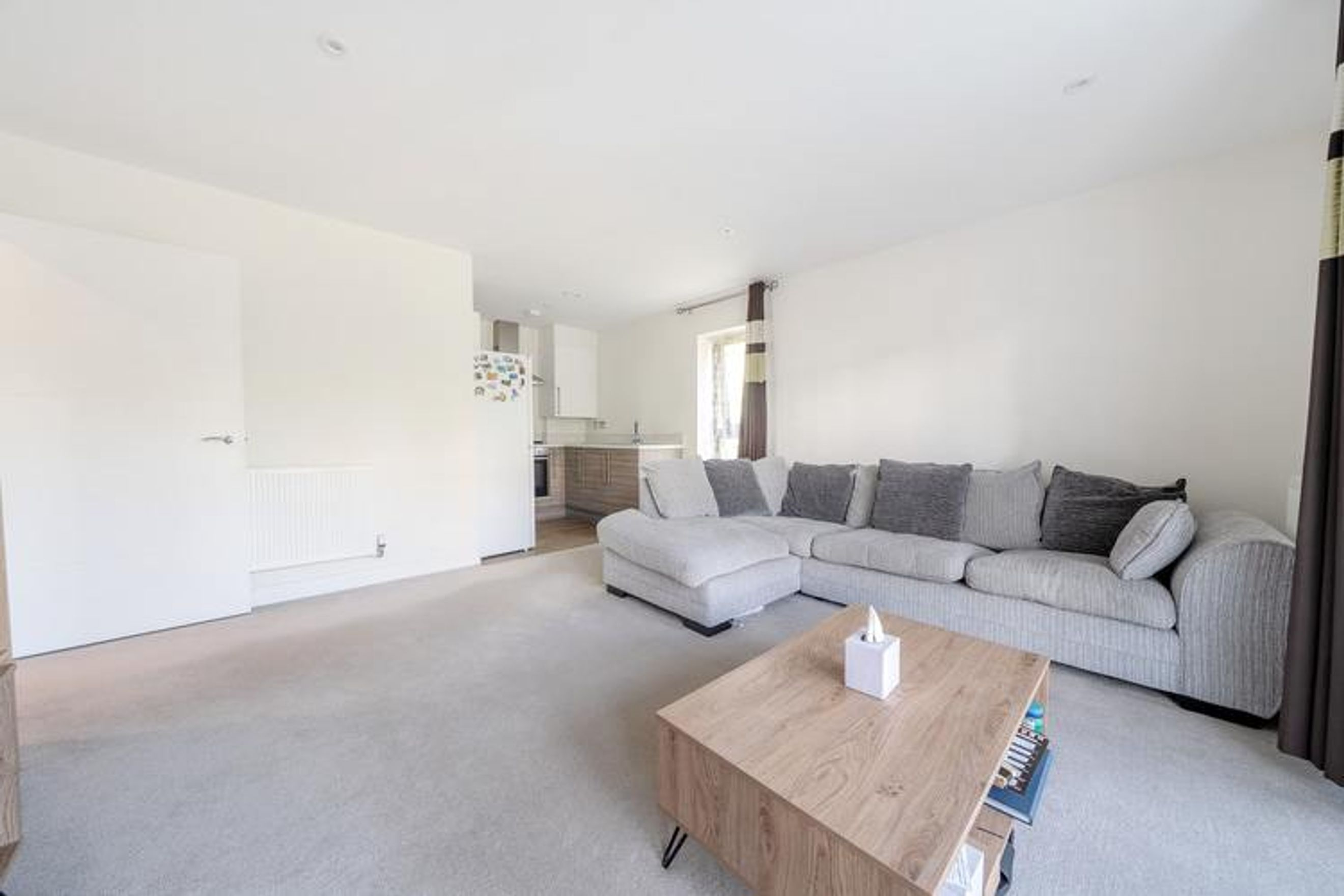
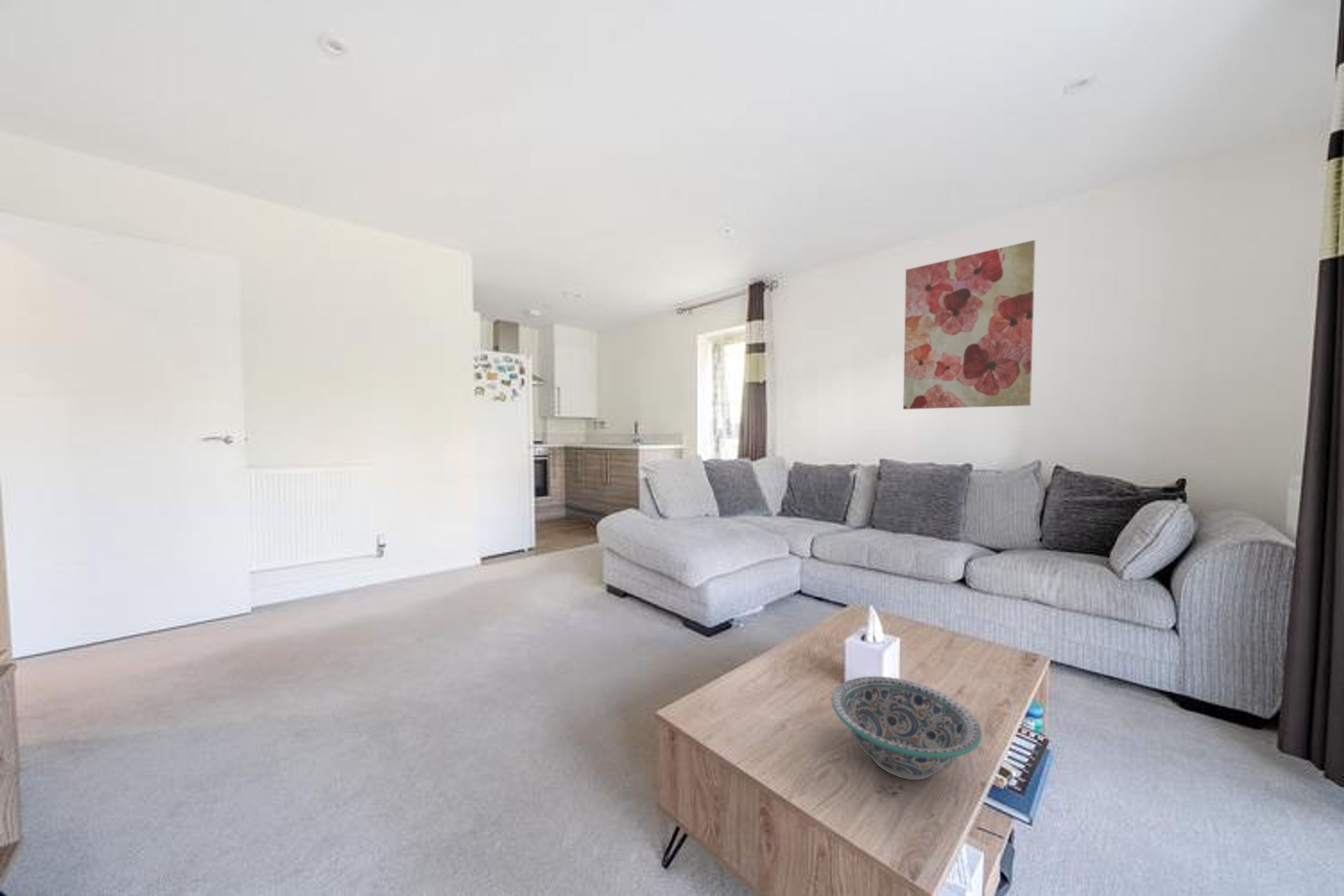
+ decorative bowl [831,676,983,780]
+ wall art [903,239,1036,410]
